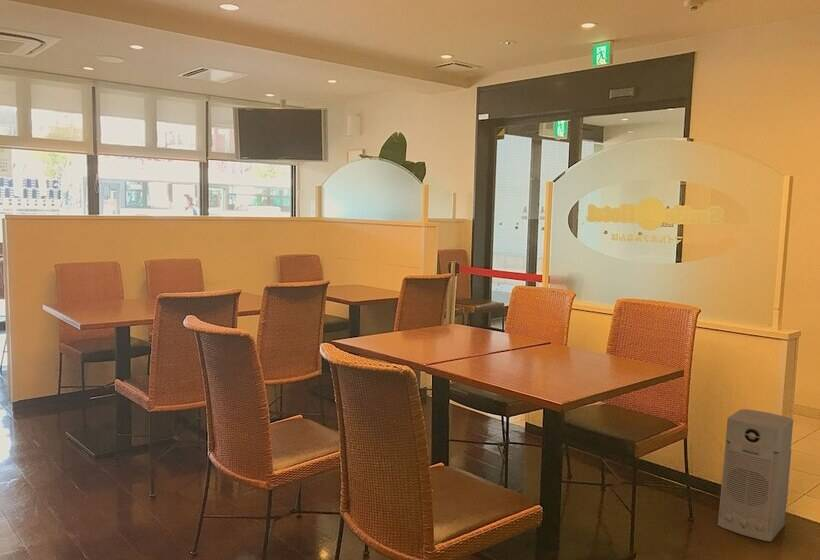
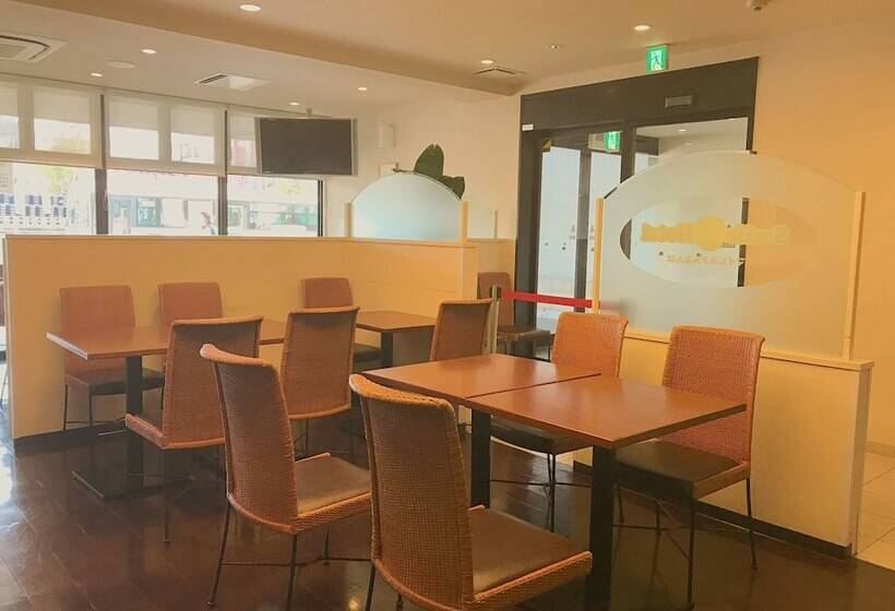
- air purifier [717,408,794,543]
